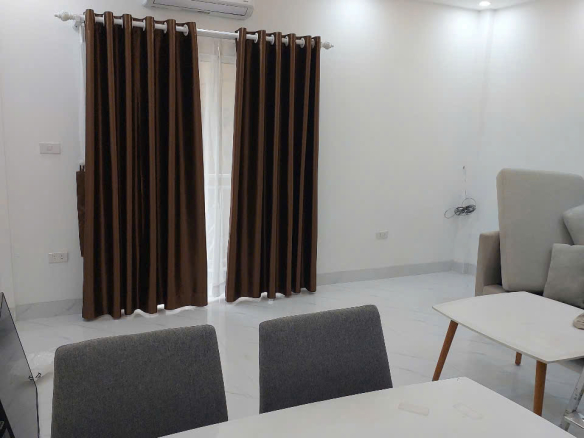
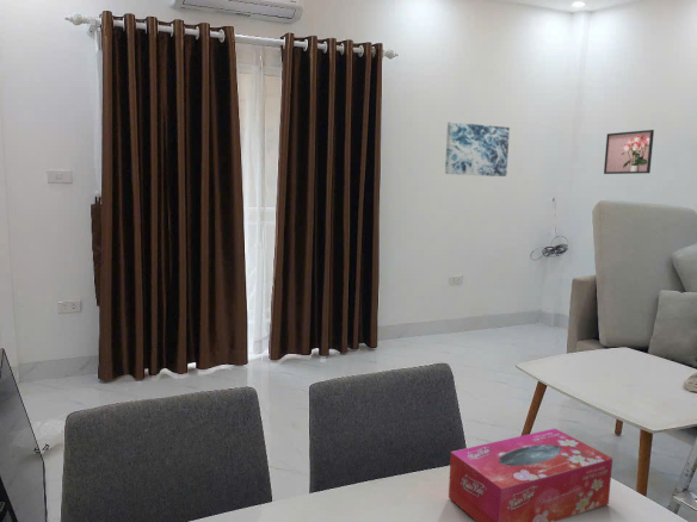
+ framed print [603,129,655,175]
+ tissue box [448,428,613,522]
+ wall art [444,120,511,178]
